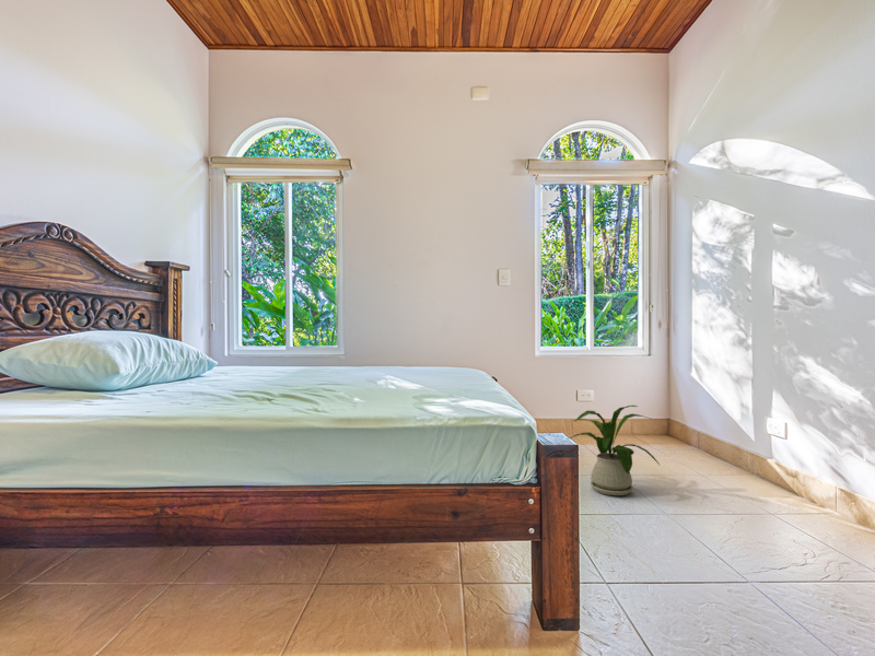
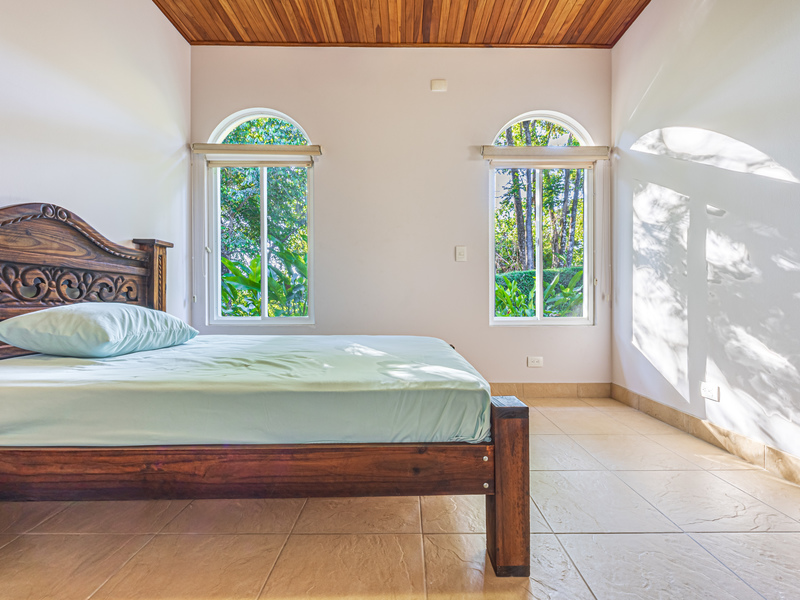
- house plant [569,405,661,496]
